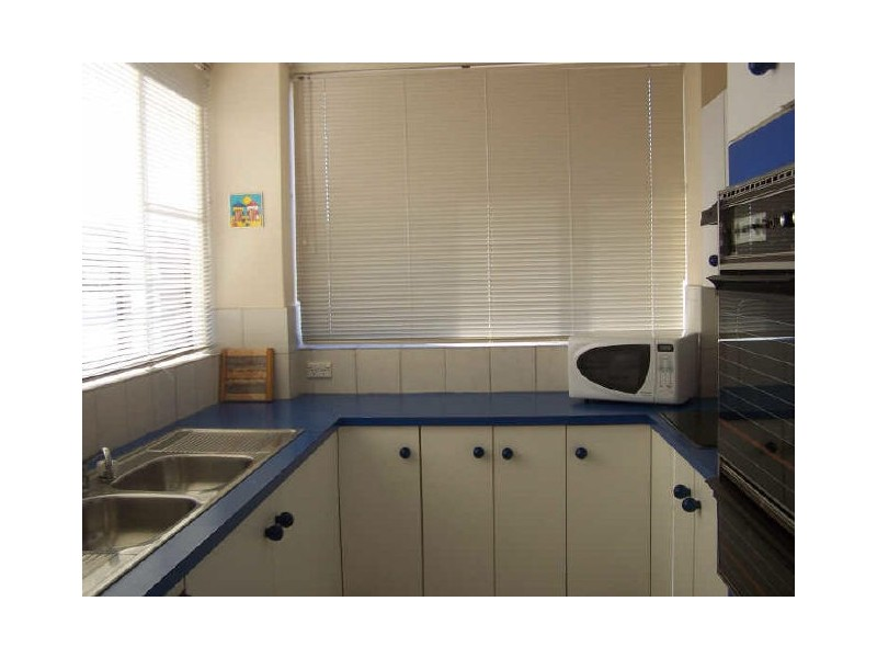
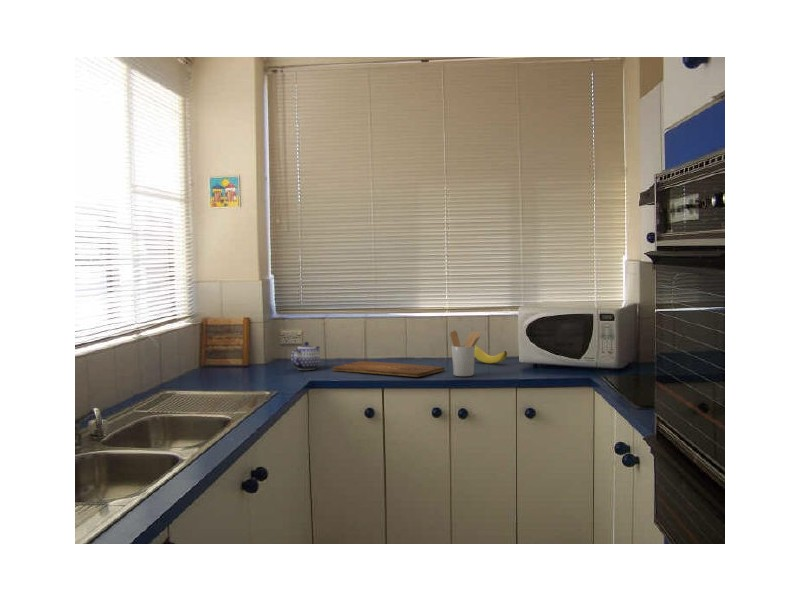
+ cutting board [332,360,445,378]
+ banana [474,344,508,364]
+ teapot [290,341,321,371]
+ utensil holder [449,330,482,377]
